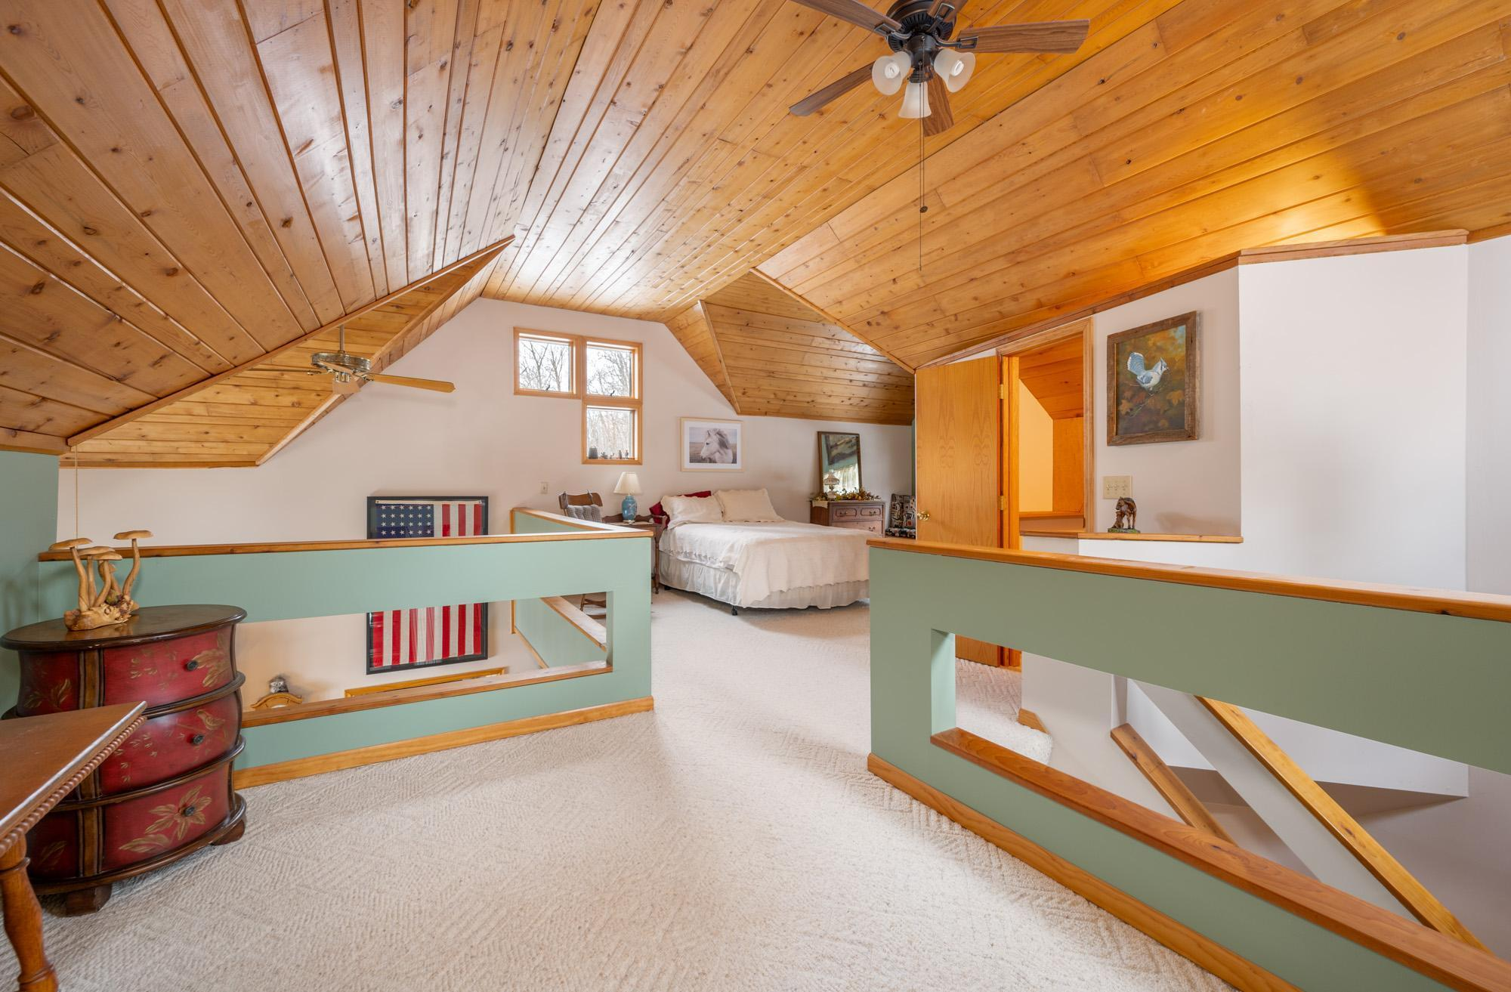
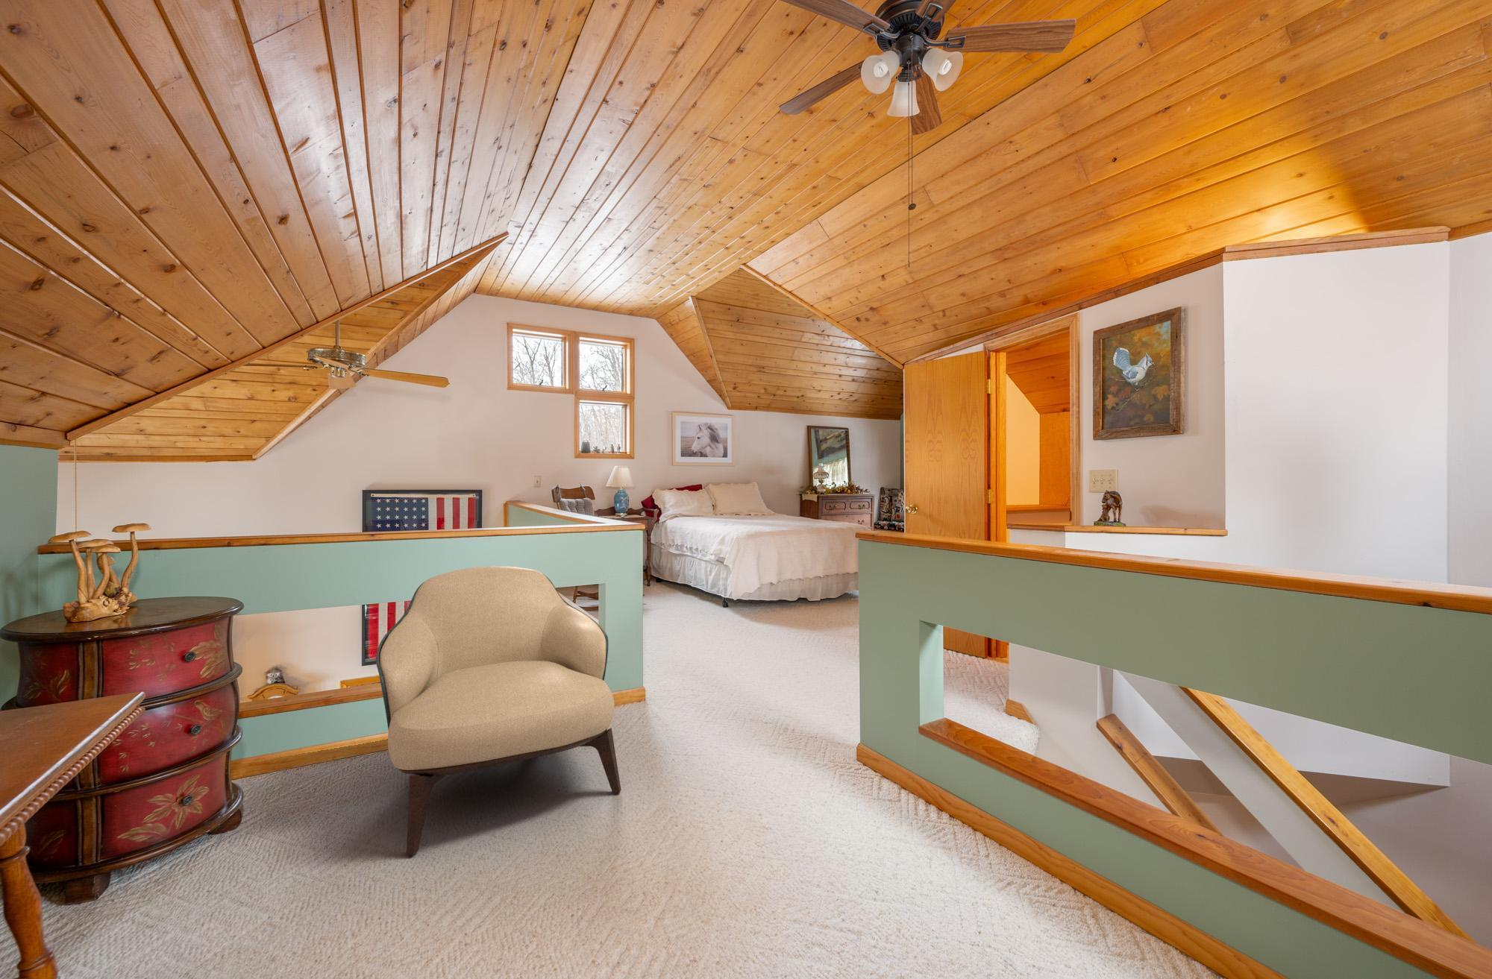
+ armchair [375,565,622,857]
